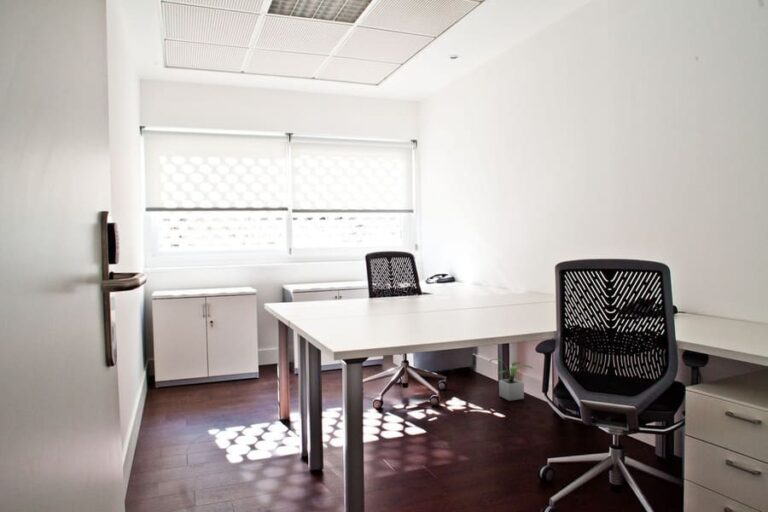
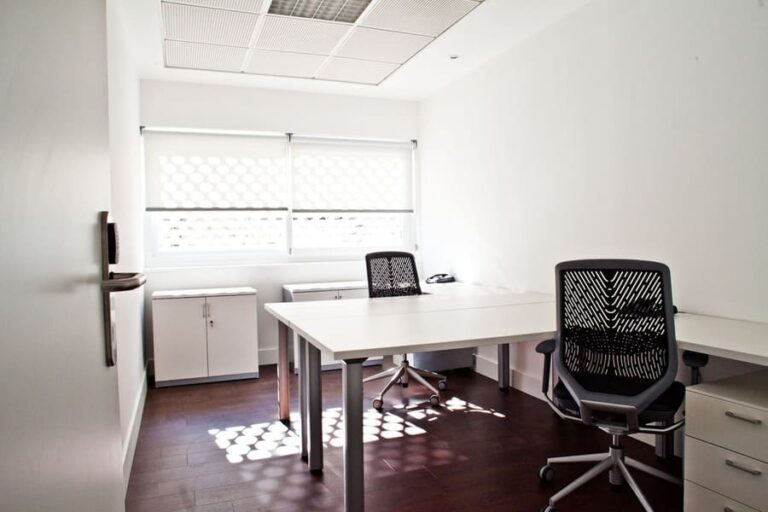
- potted plant [489,358,535,402]
